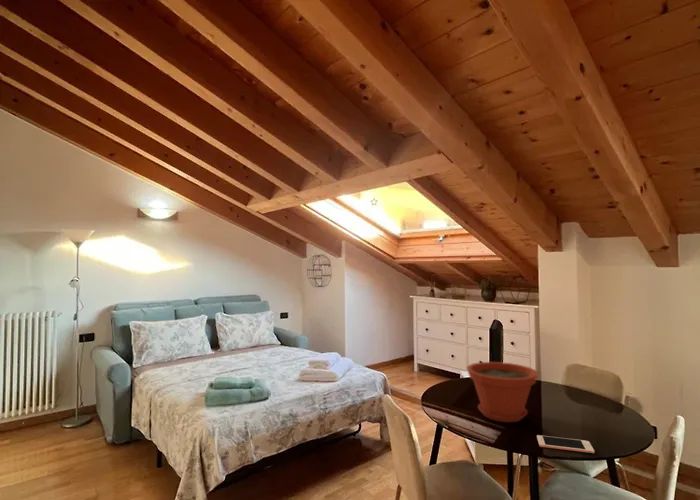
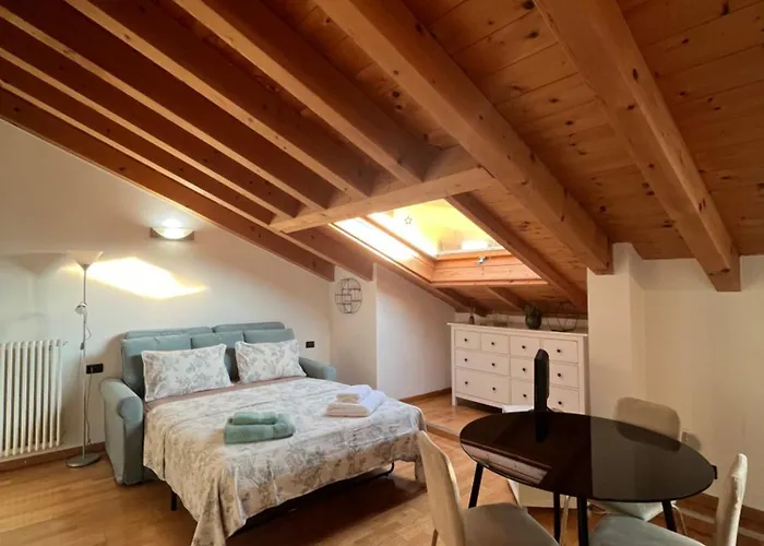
- plant pot [466,361,539,423]
- cell phone [536,434,595,454]
